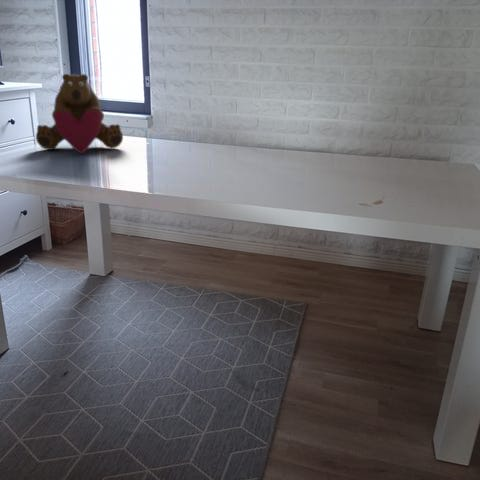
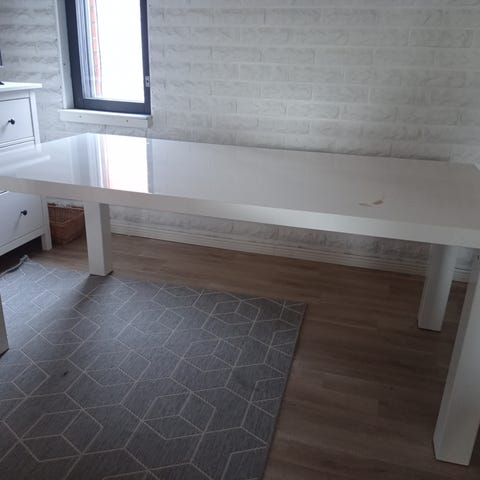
- bear [35,73,124,154]
